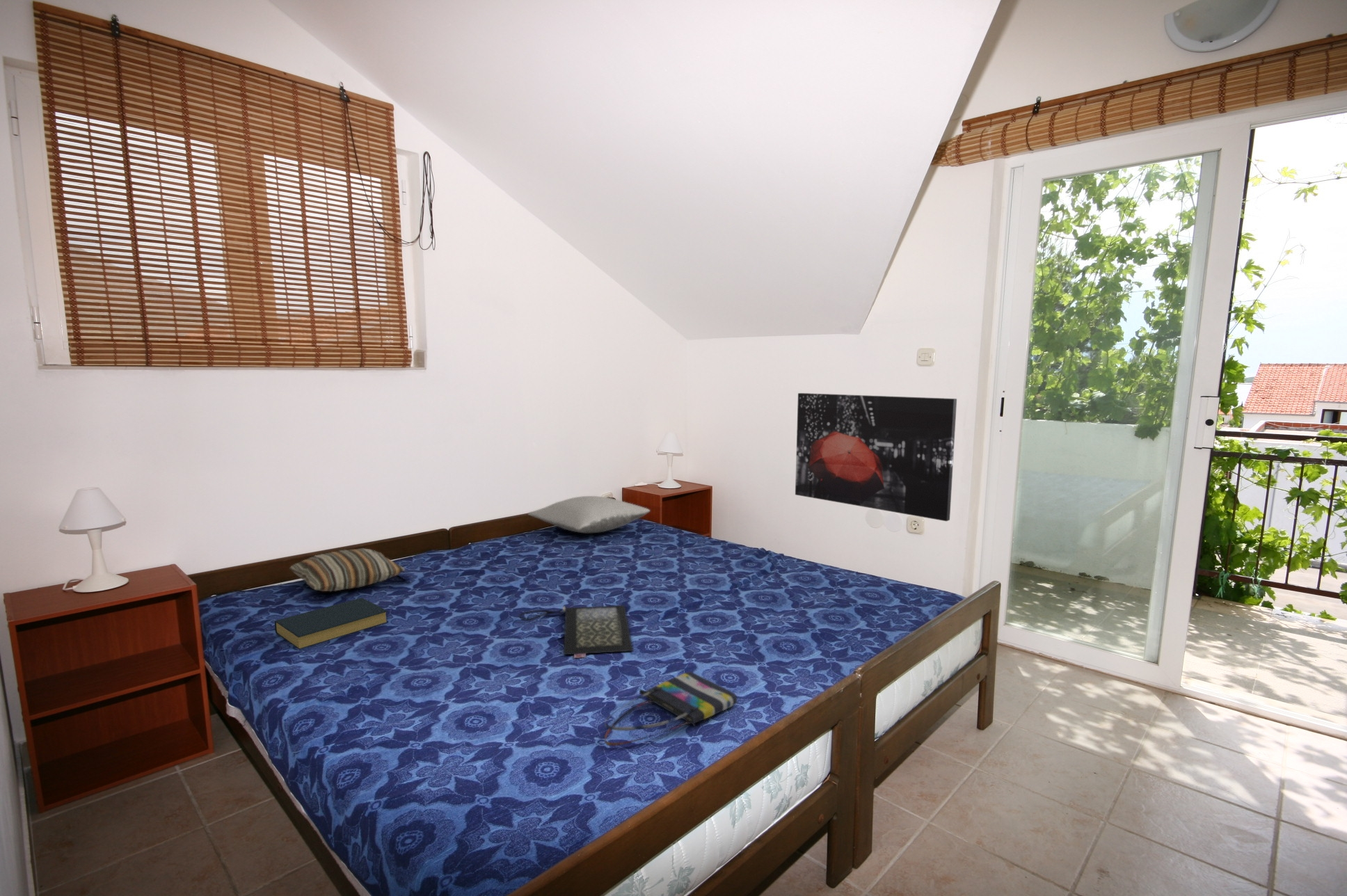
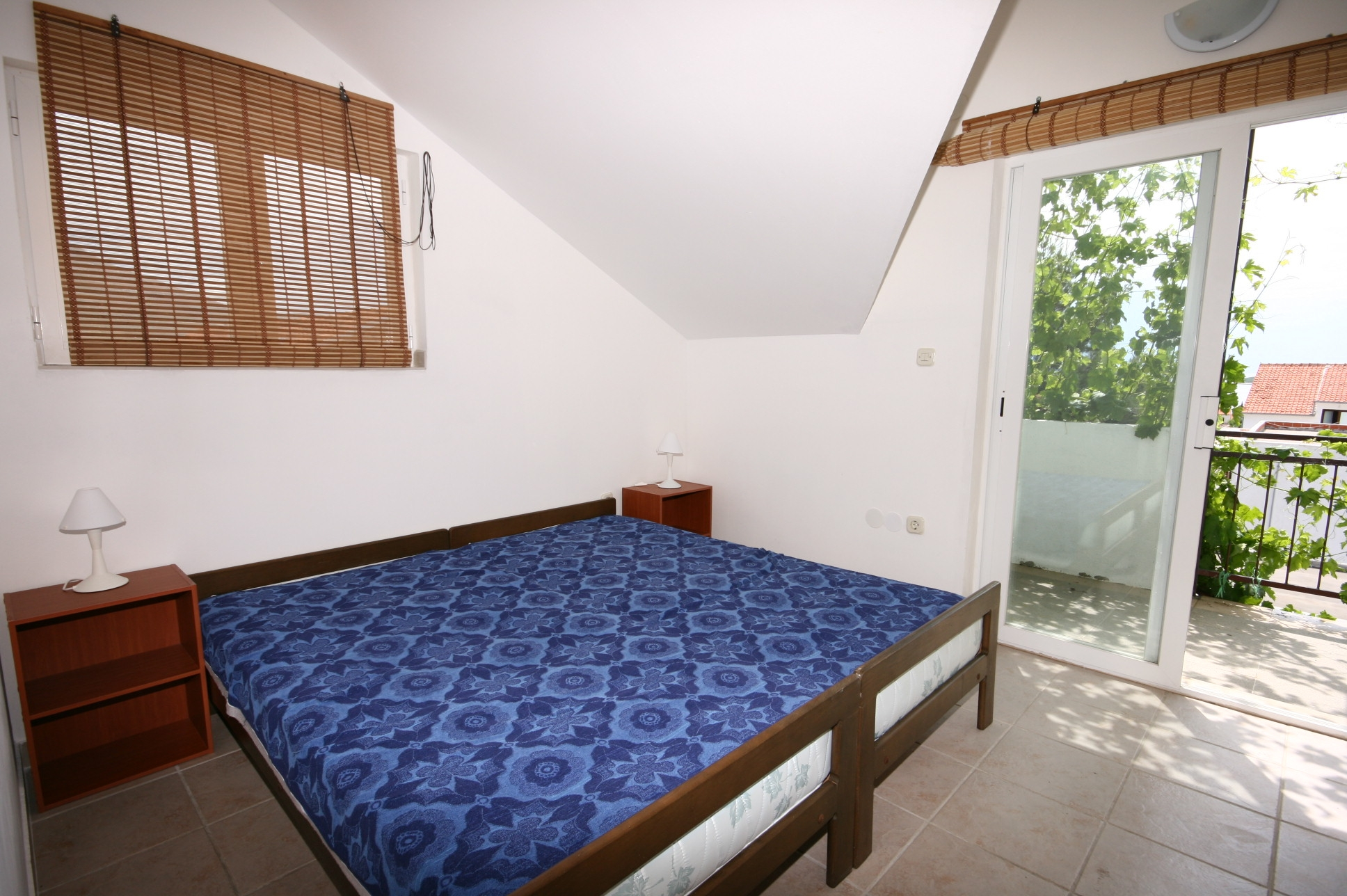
- pillow [289,547,406,592]
- hardback book [274,597,388,650]
- wall art [795,392,957,522]
- pillow [527,495,651,534]
- tote bag [604,671,738,746]
- clutch bag [519,605,634,659]
